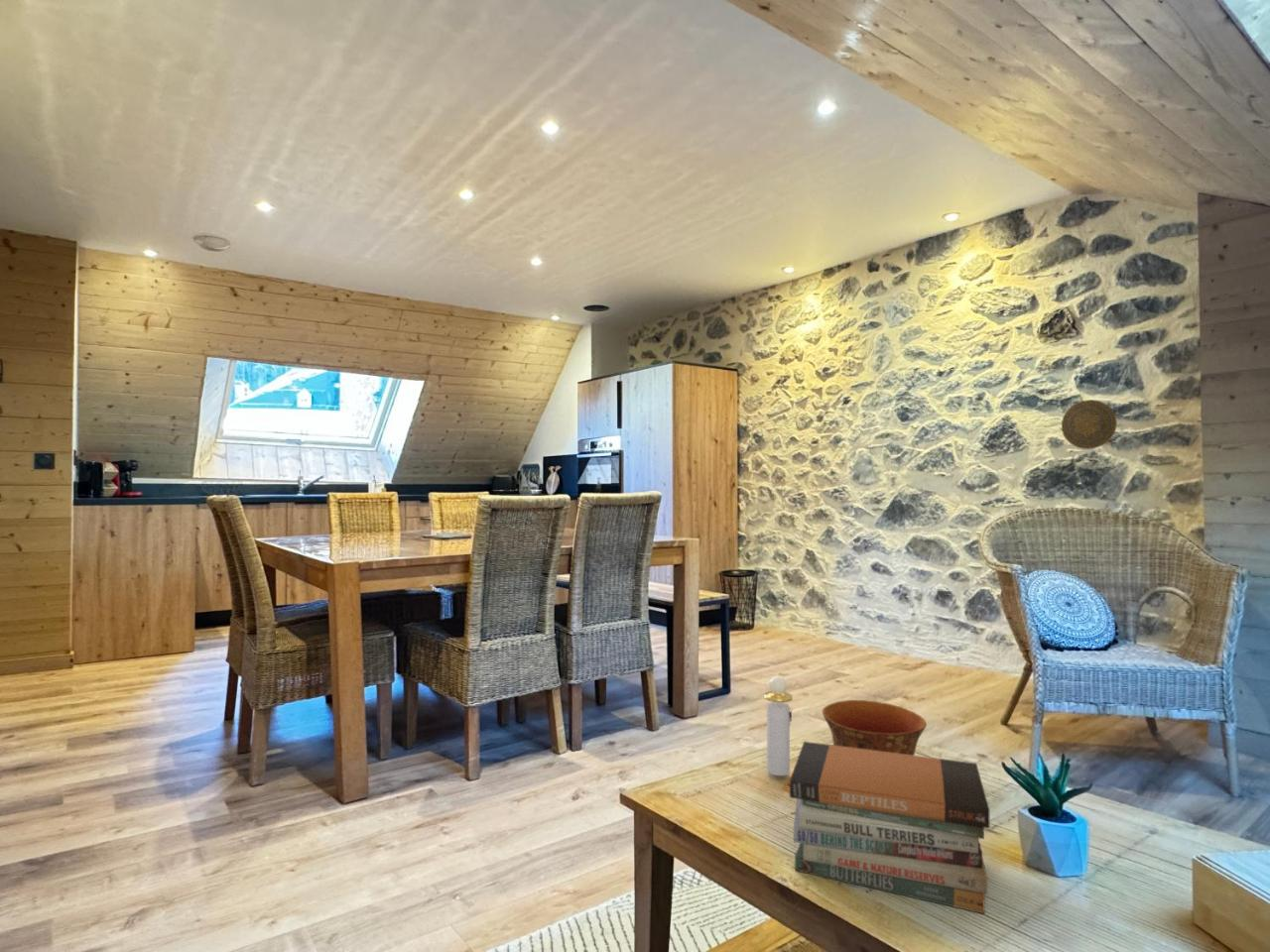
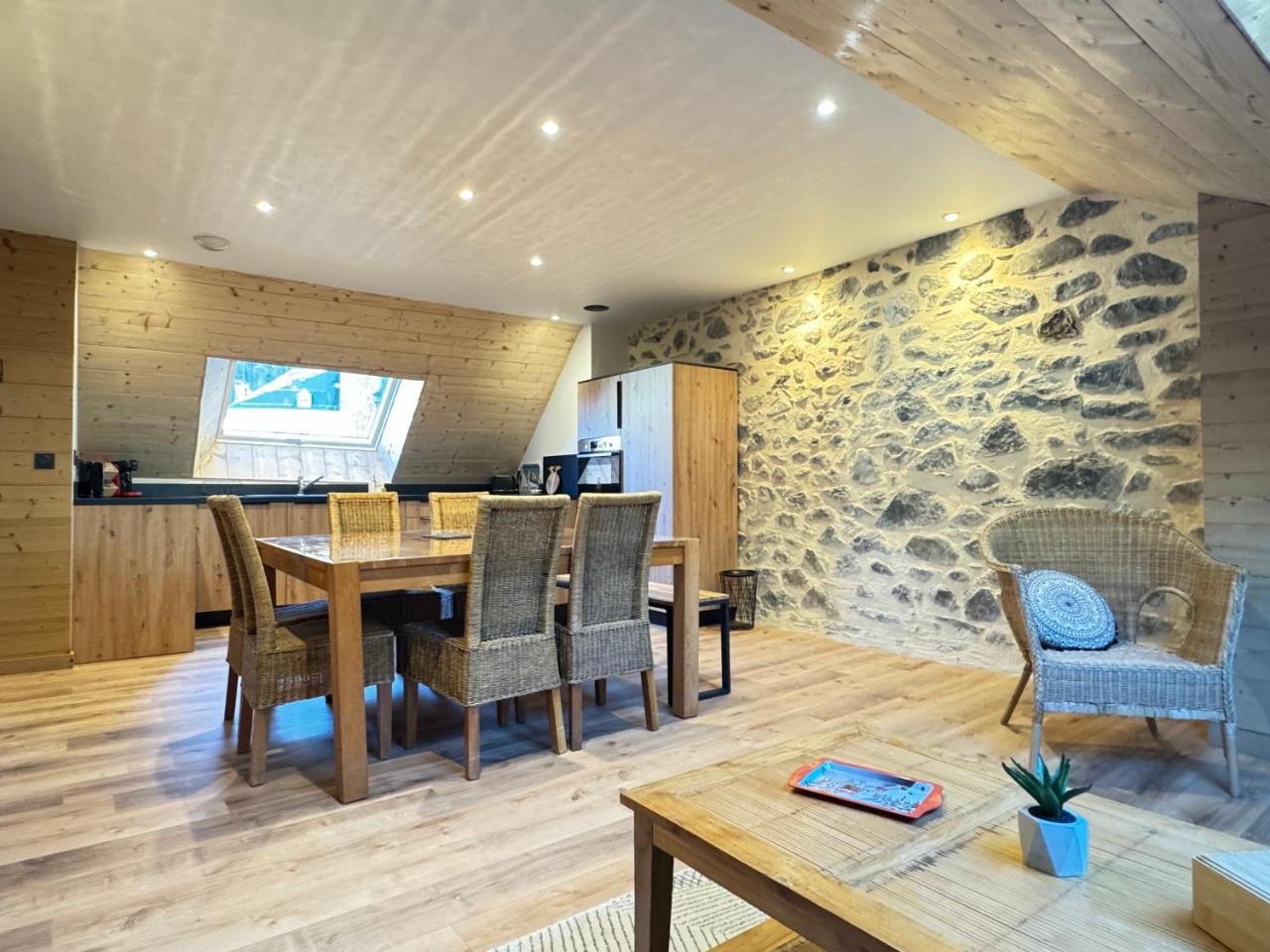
- bowl [822,699,928,756]
- decorative plate [1061,399,1118,450]
- book stack [789,741,991,914]
- perfume bottle [763,675,794,776]
